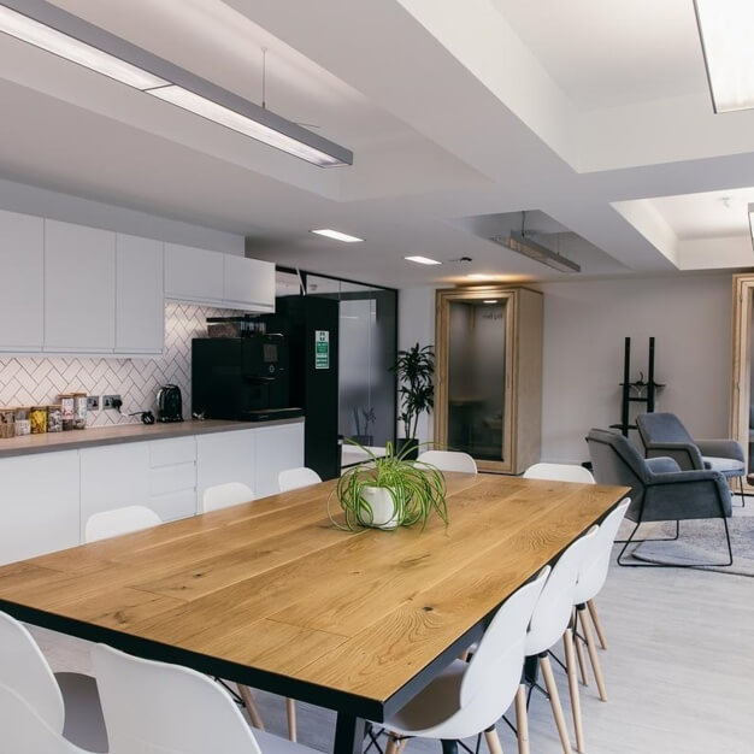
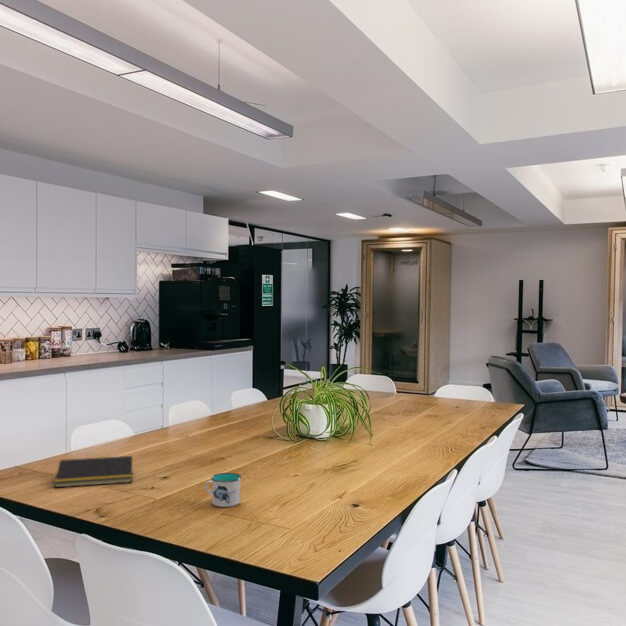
+ notepad [53,455,134,489]
+ mug [204,472,243,508]
